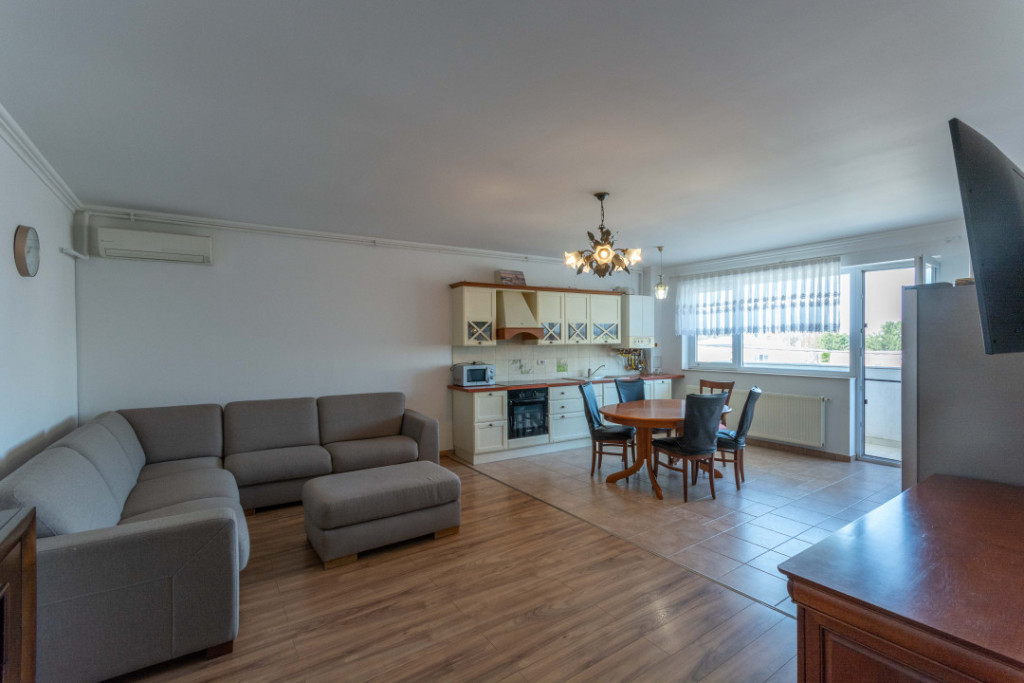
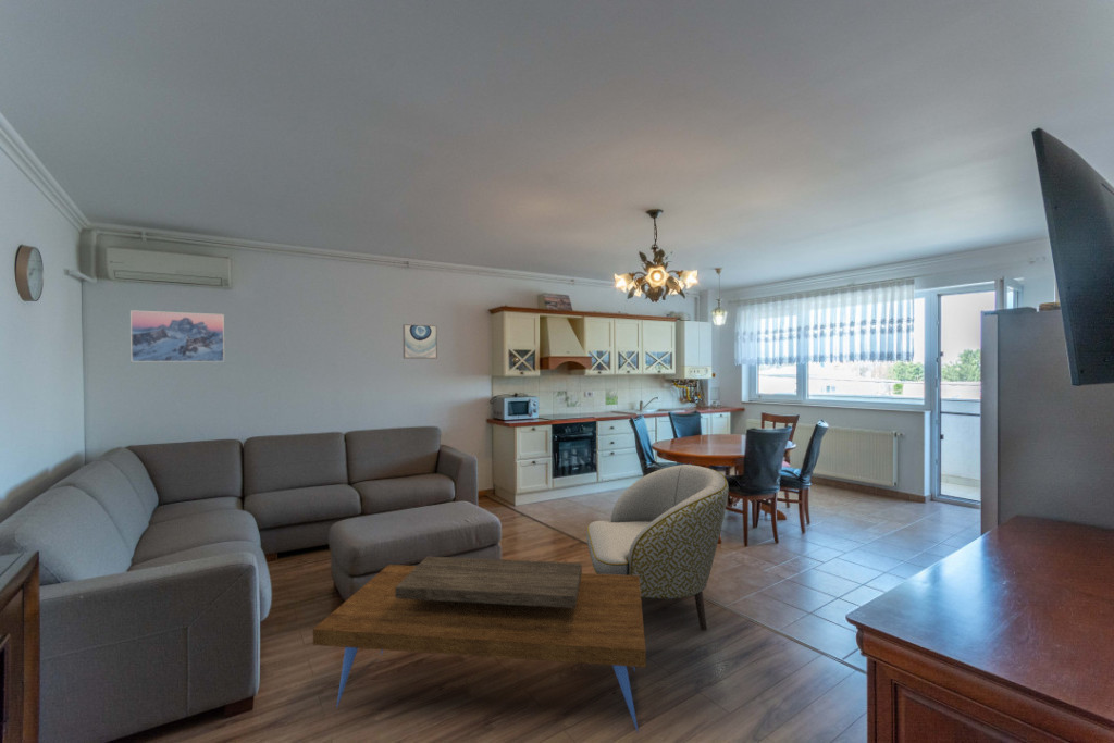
+ wall art [401,323,438,360]
+ coffee table [312,556,647,733]
+ armchair [585,463,730,631]
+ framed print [129,309,225,363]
